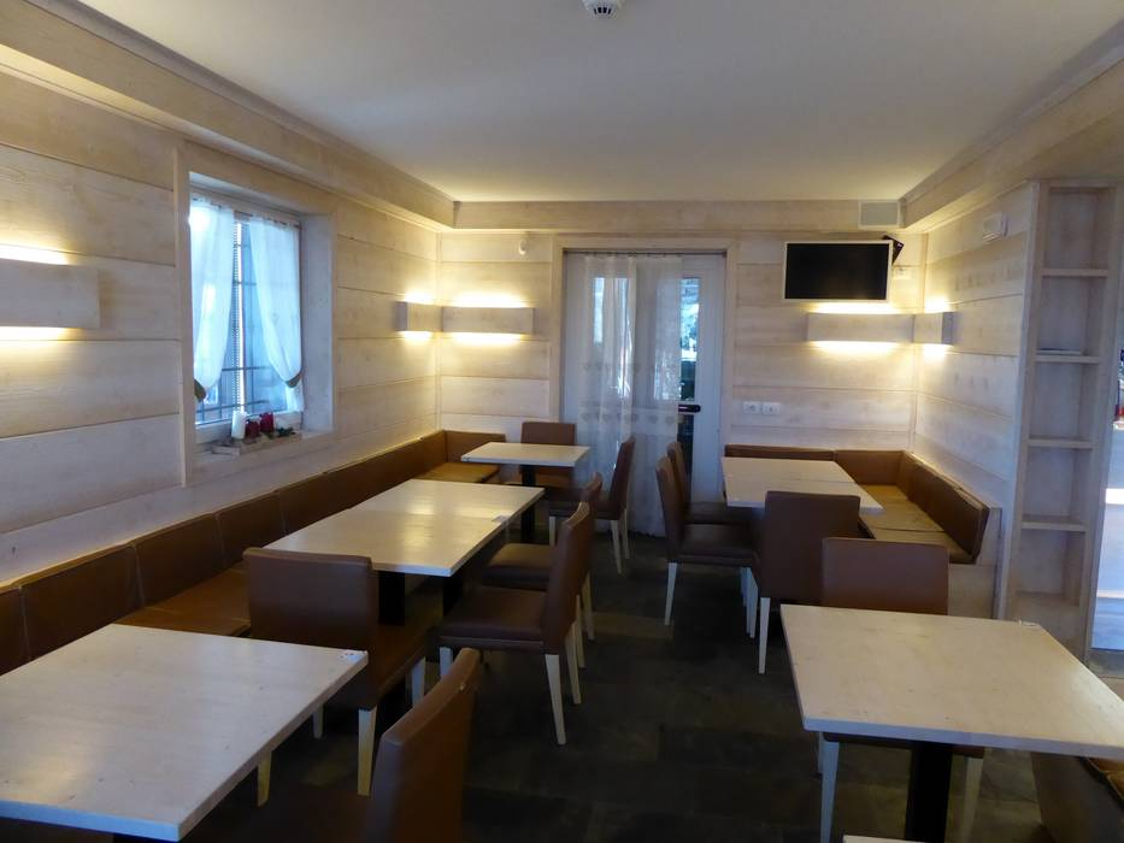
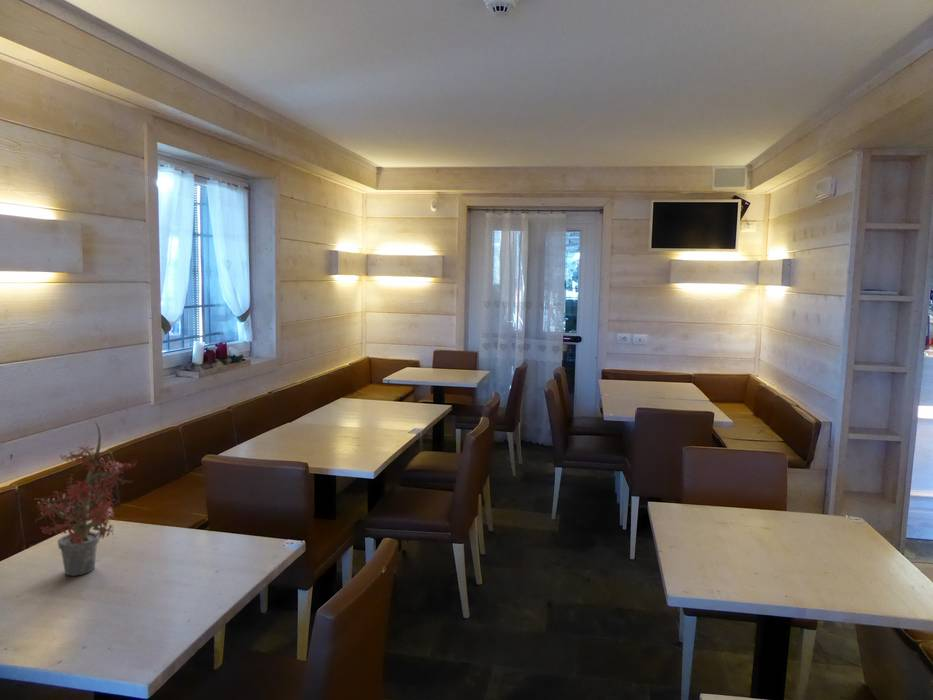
+ potted plant [35,421,138,577]
